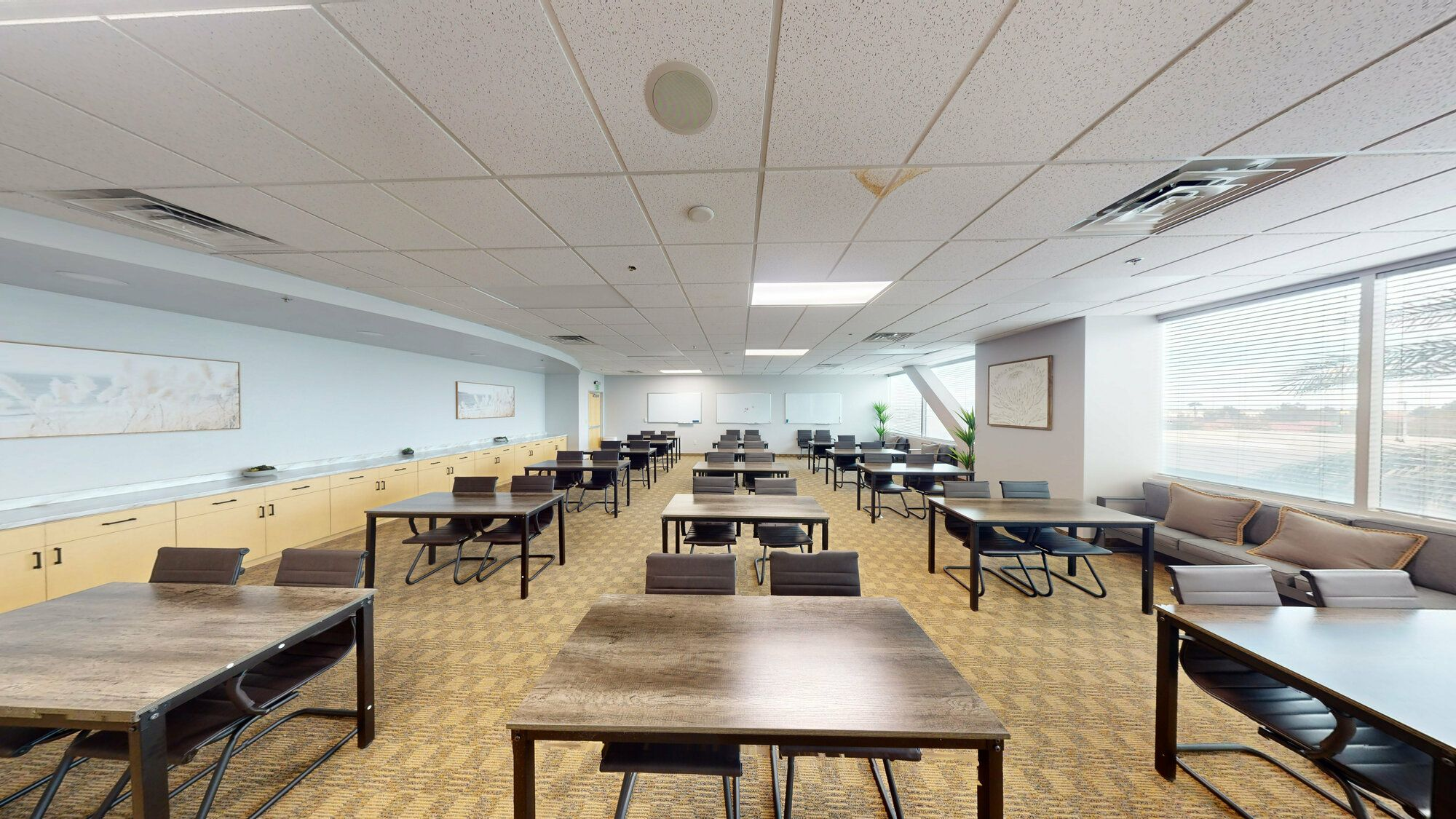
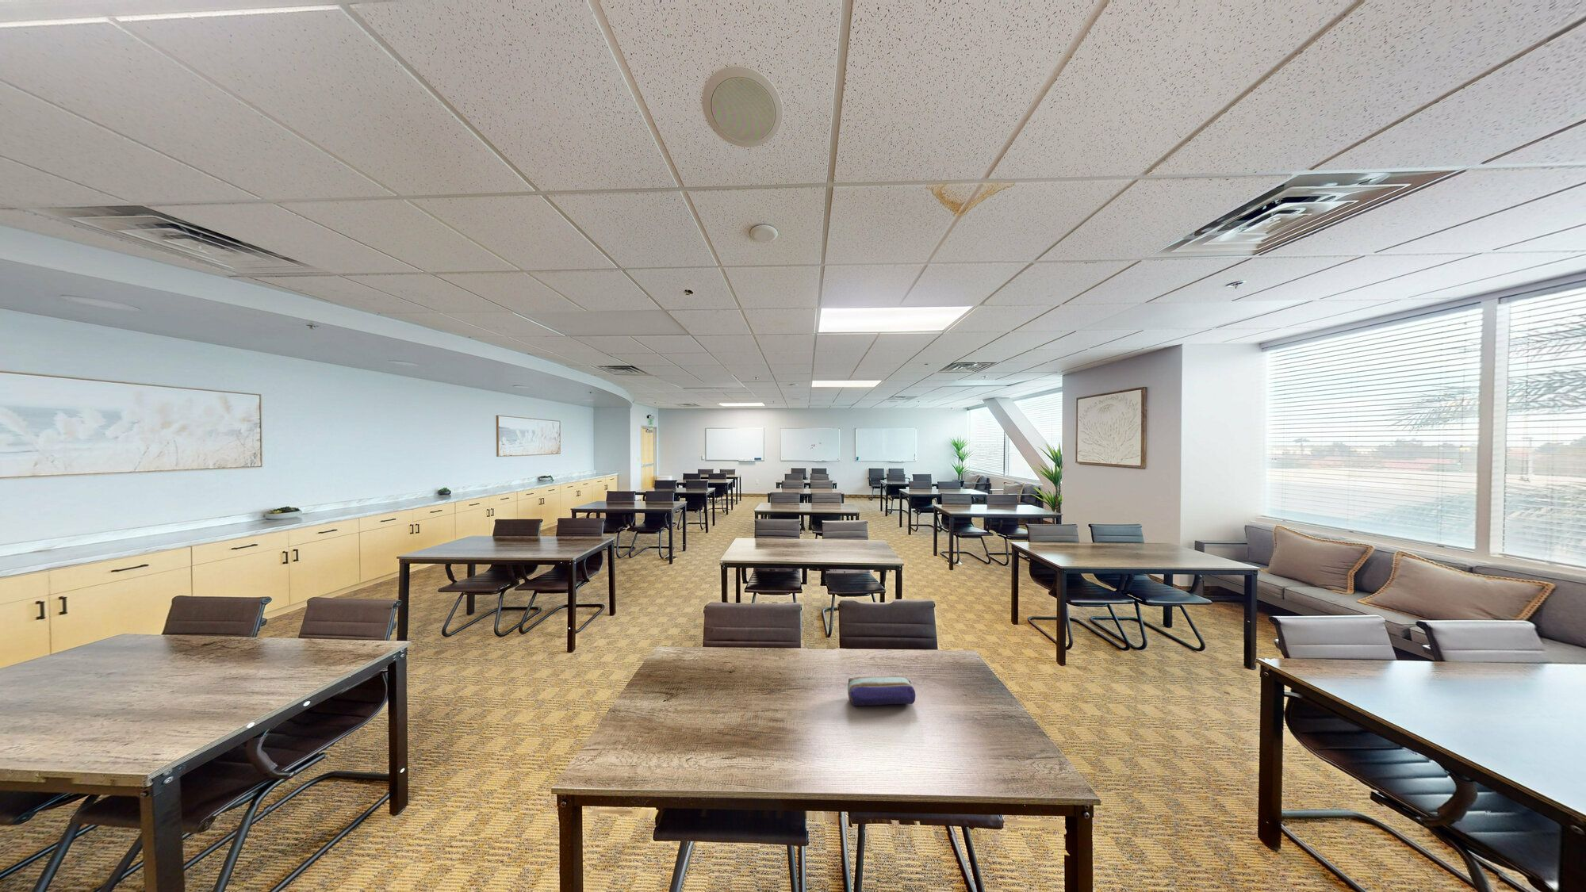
+ pencil case [847,675,917,707]
